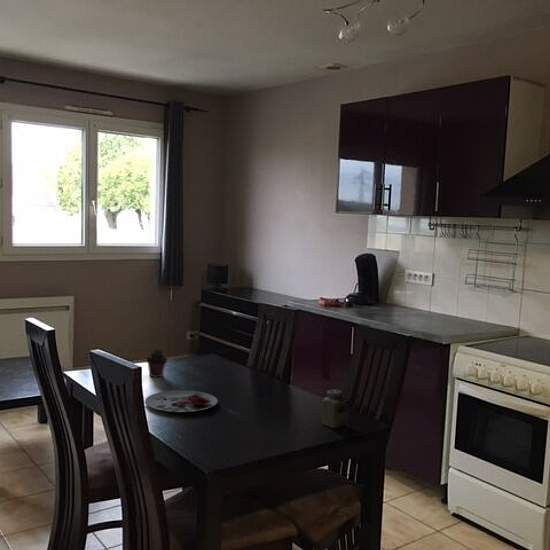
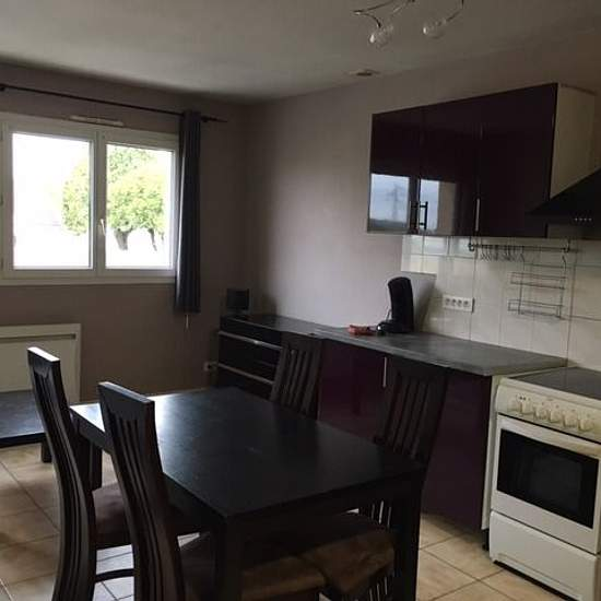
- plate [144,389,218,413]
- salt shaker [321,389,348,429]
- potted succulent [146,348,168,378]
